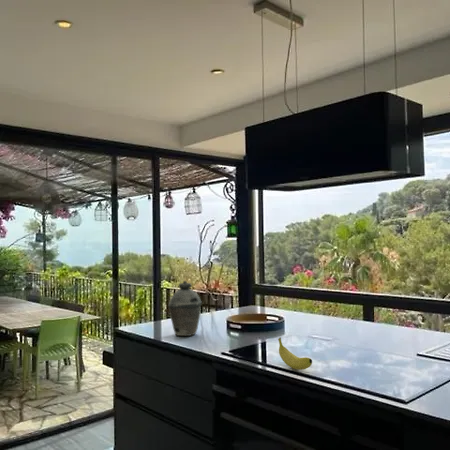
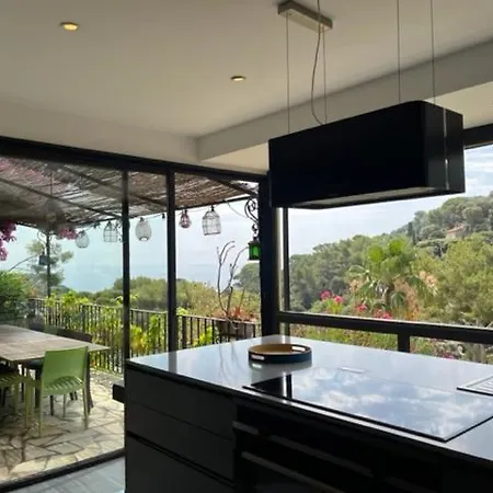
- kettle [167,280,203,337]
- fruit [277,336,313,371]
